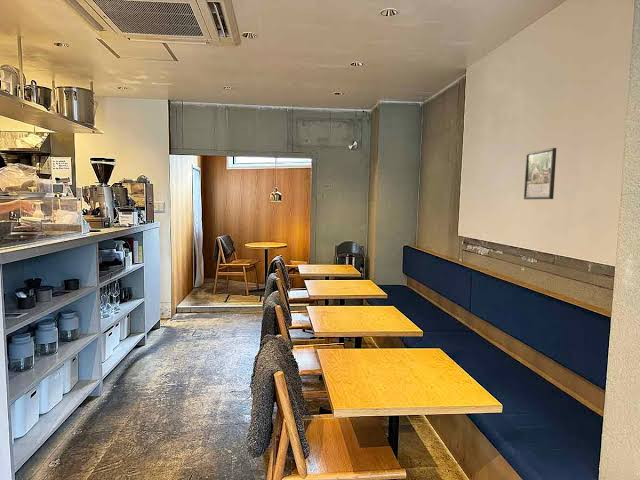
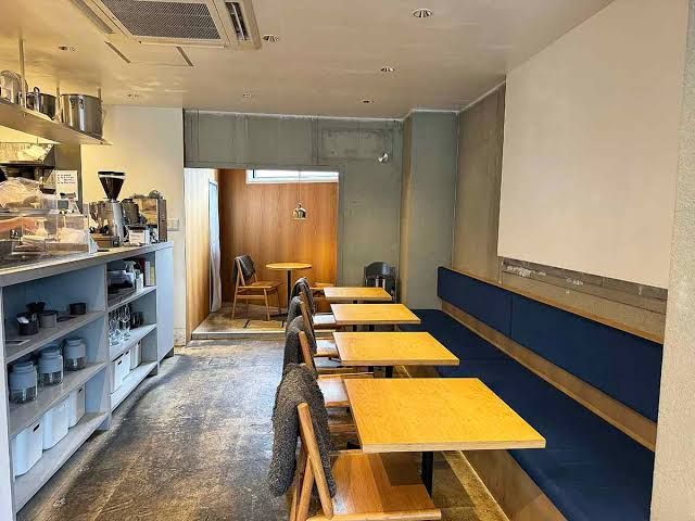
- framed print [523,147,557,200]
